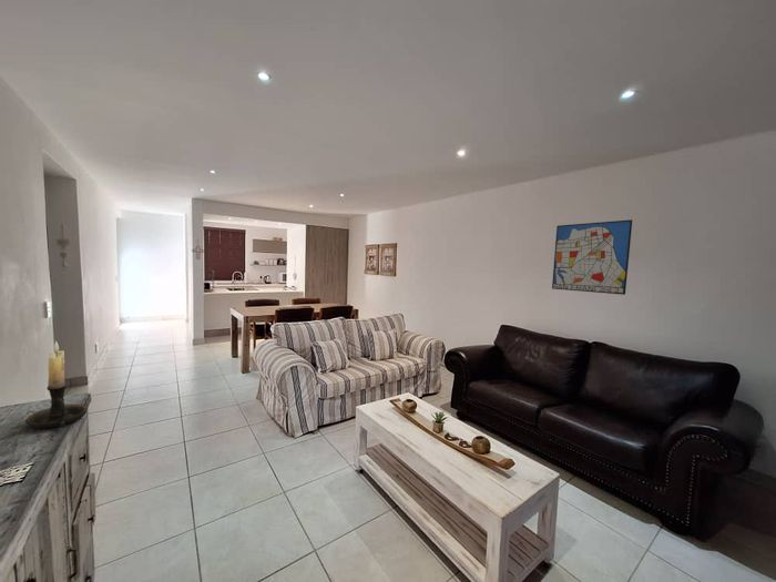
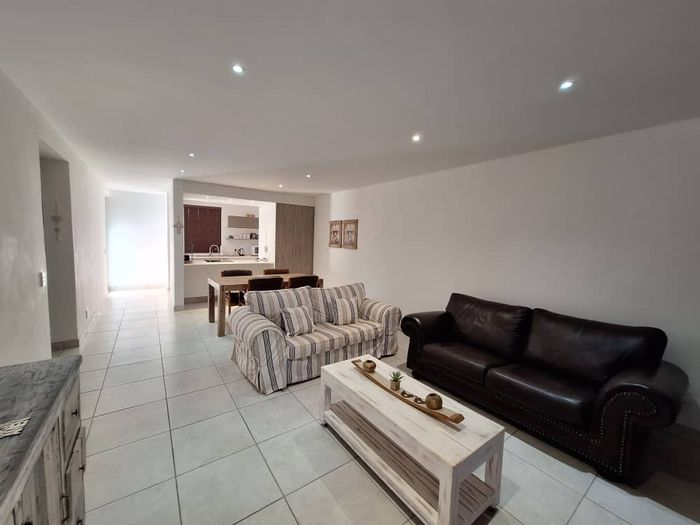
- wall art [551,218,633,296]
- candle holder [24,339,89,429]
